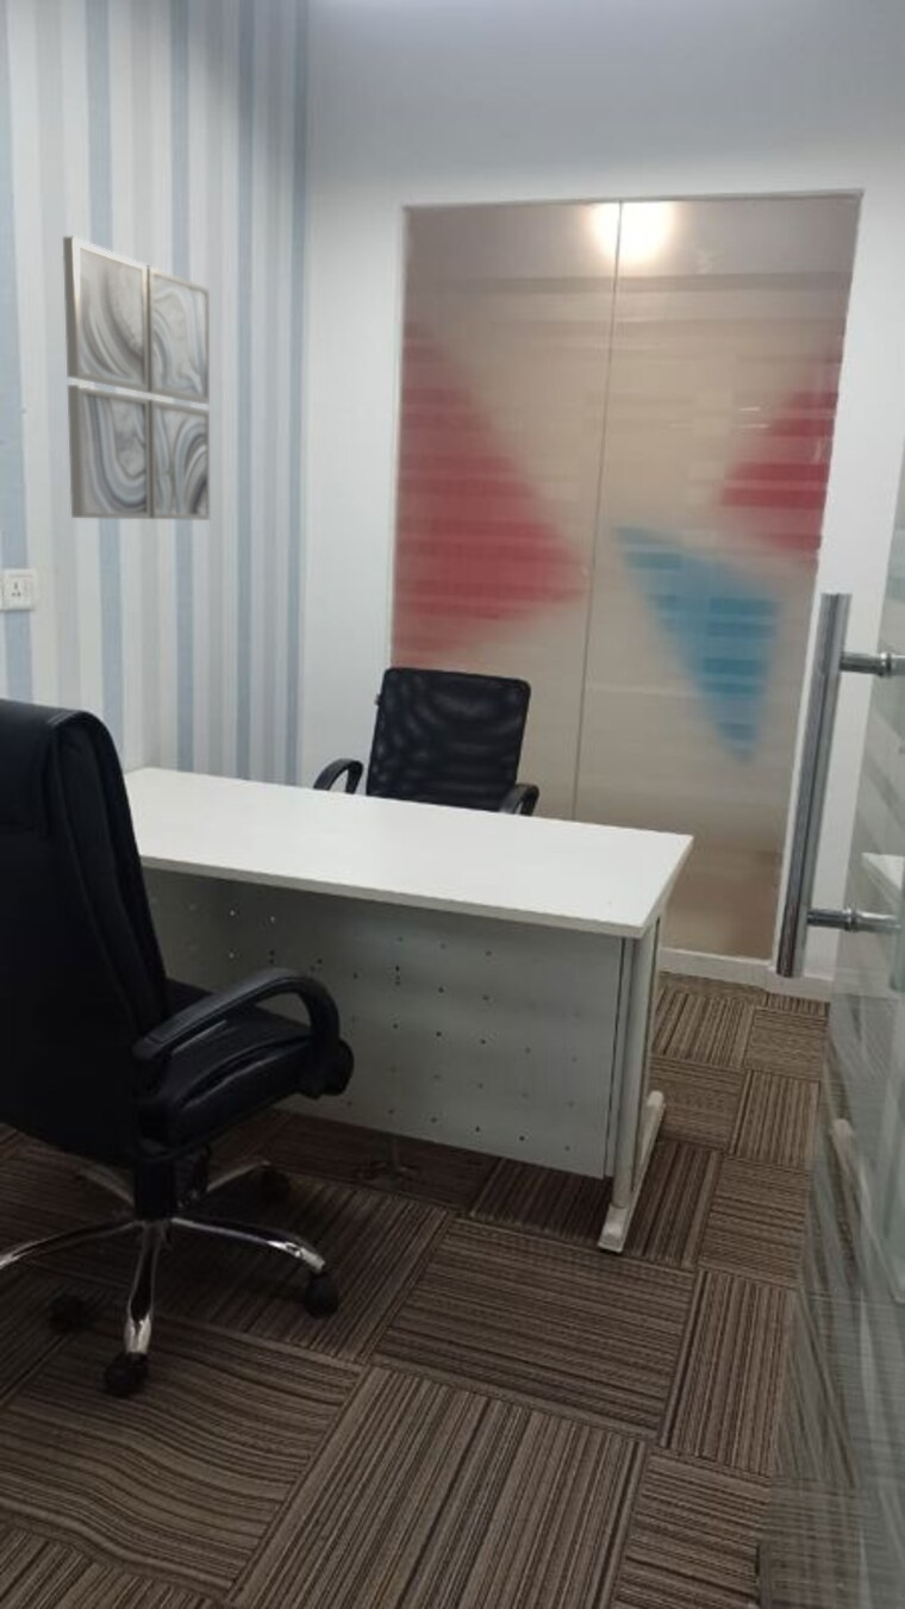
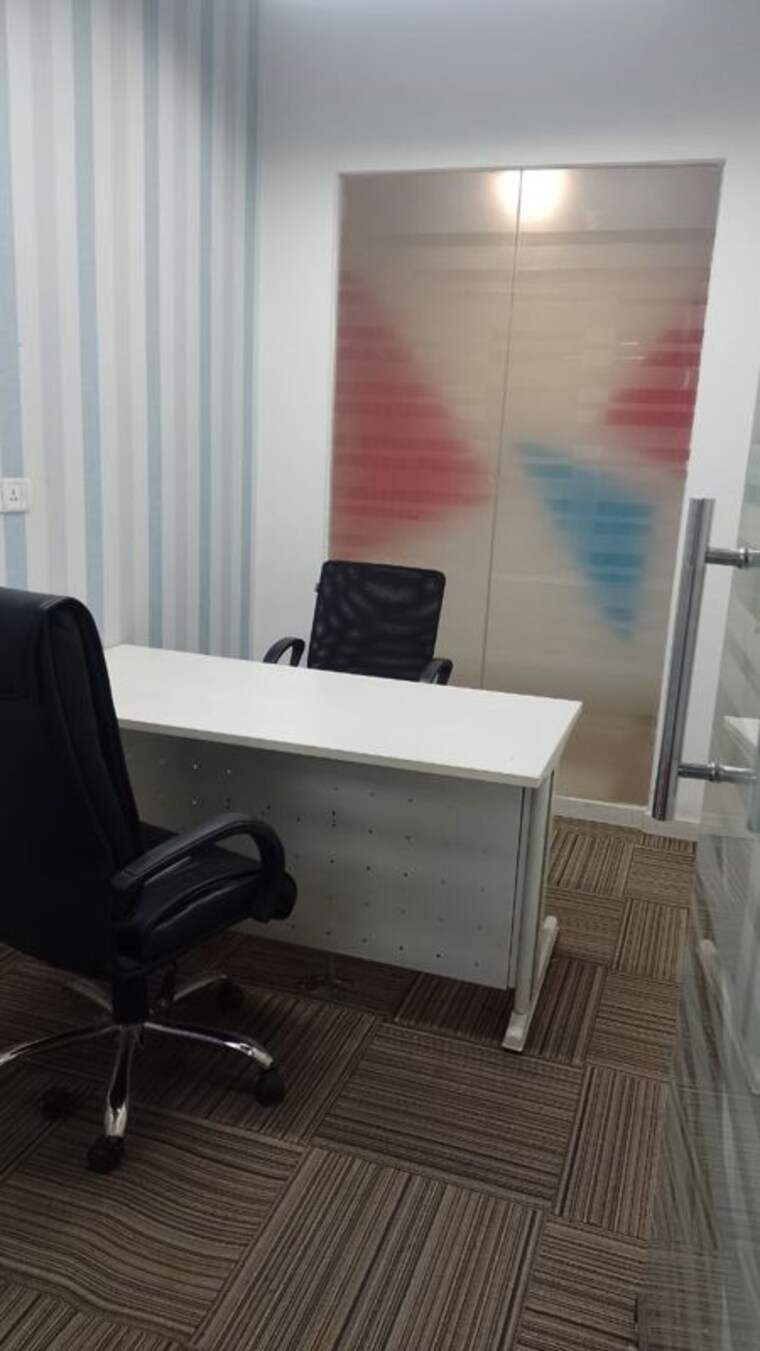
- wall art [62,236,211,522]
